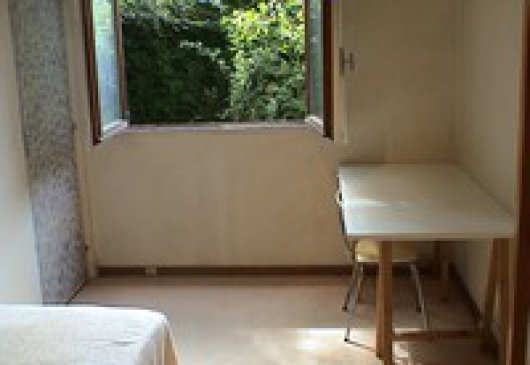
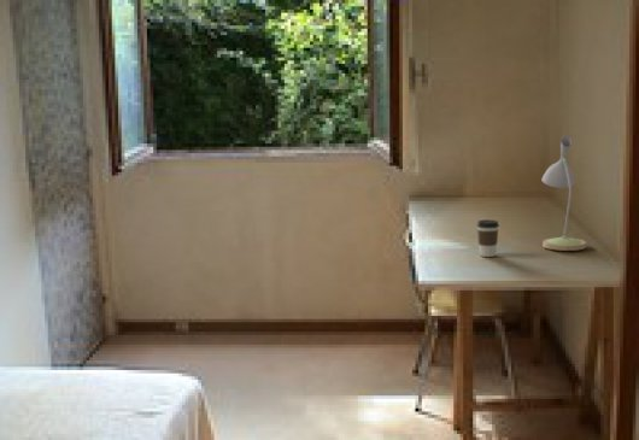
+ desk lamp [541,135,587,252]
+ coffee cup [476,218,500,258]
